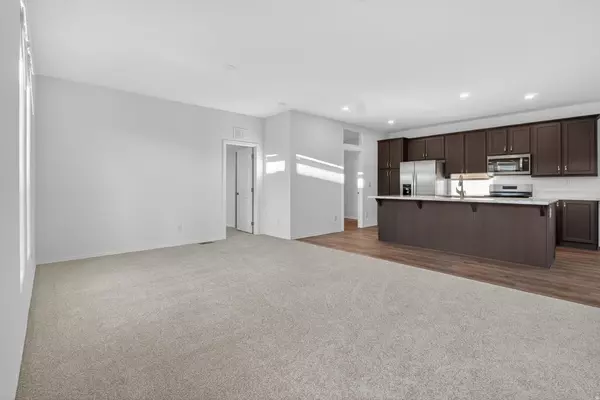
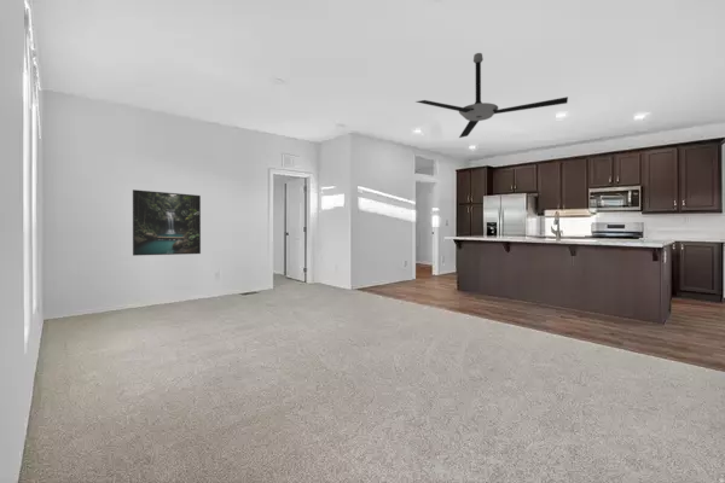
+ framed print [132,188,202,257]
+ ceiling fan [414,52,569,139]
